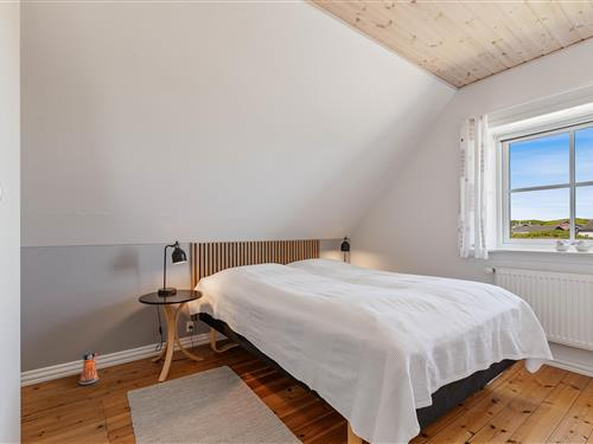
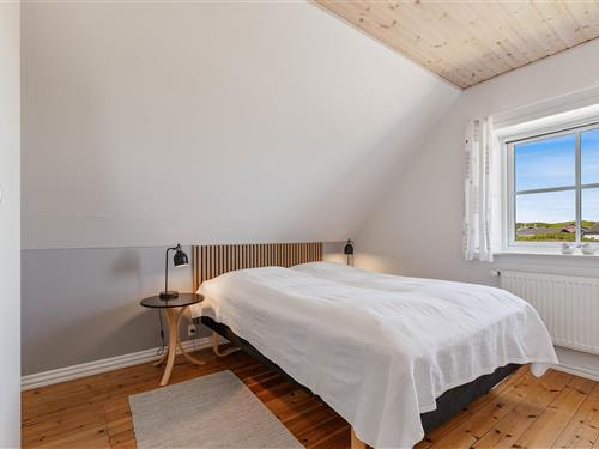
- sneaker [78,350,100,385]
